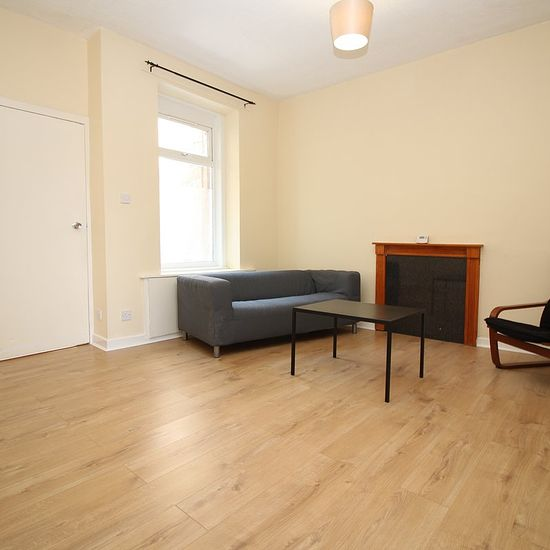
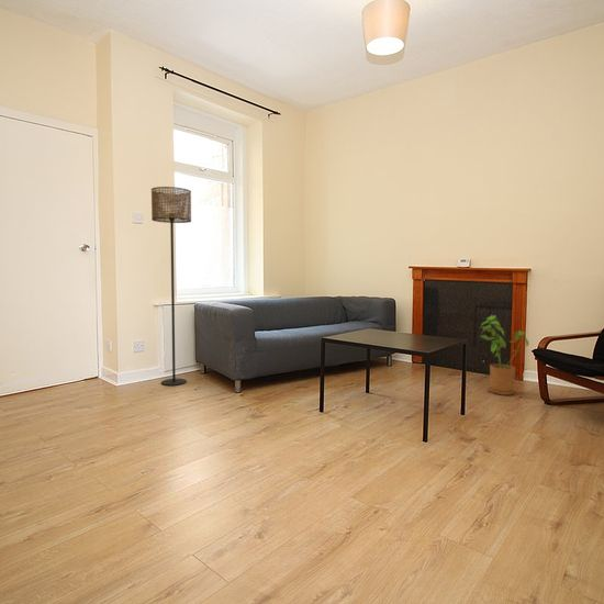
+ house plant [479,314,530,396]
+ floor lamp [150,186,192,387]
